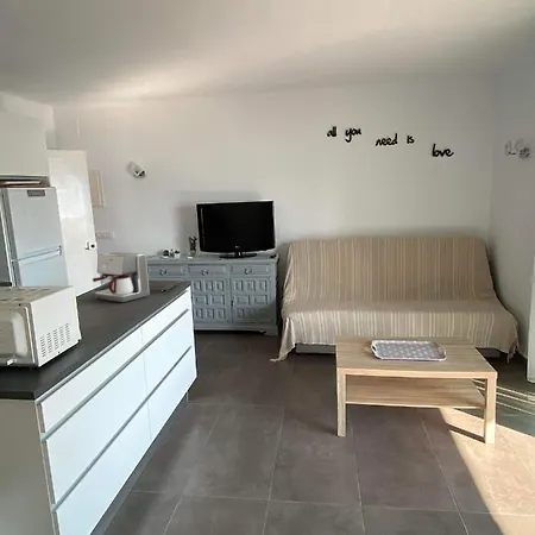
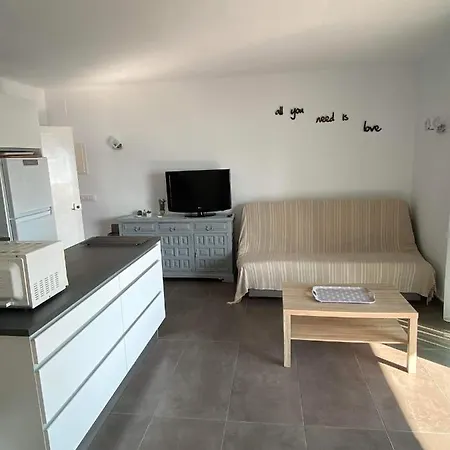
- coffee maker [92,251,151,303]
